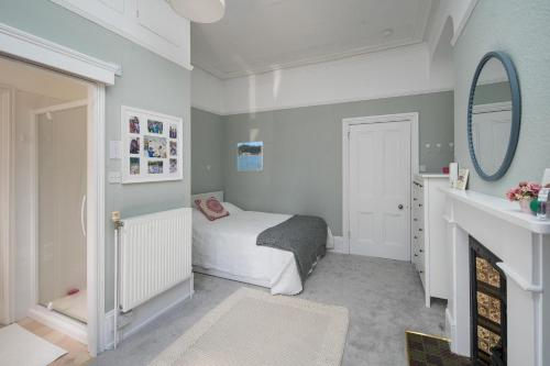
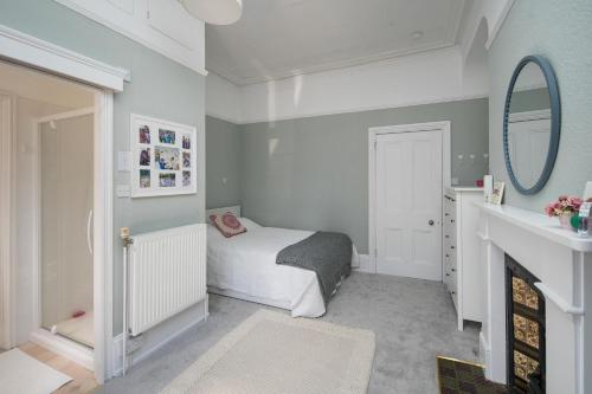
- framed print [237,141,264,171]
